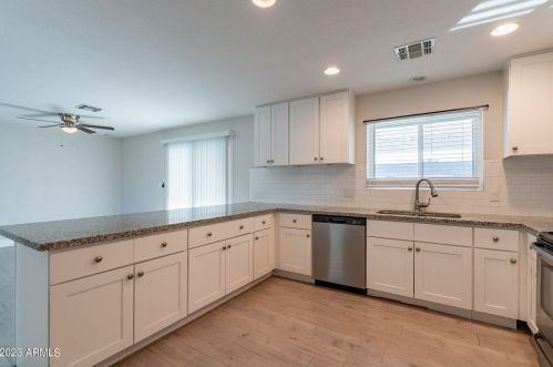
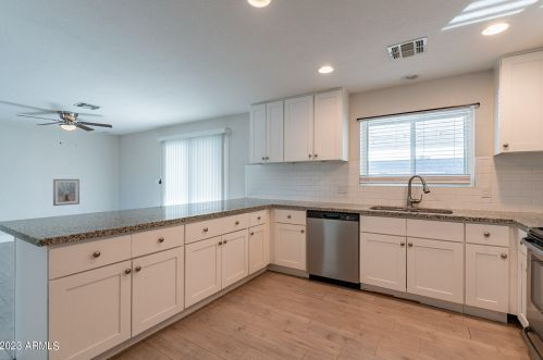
+ picture frame [52,178,81,207]
